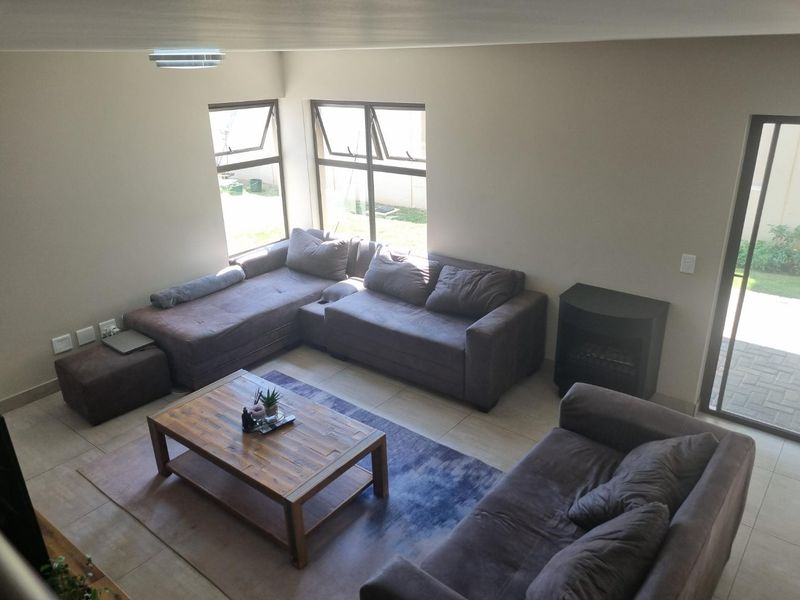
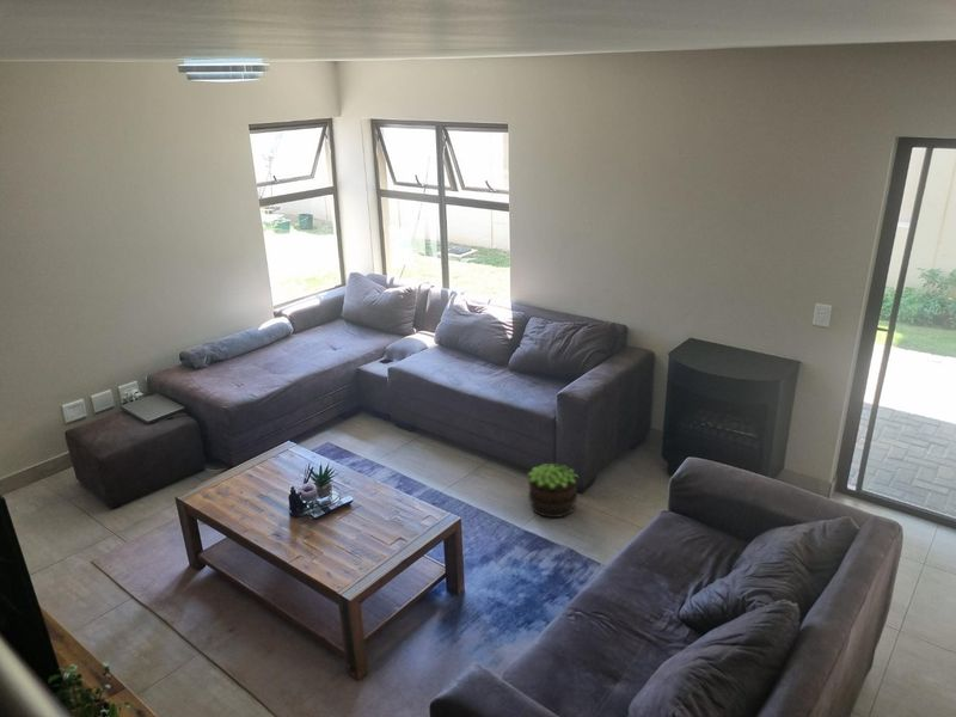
+ potted plant [527,462,578,519]
